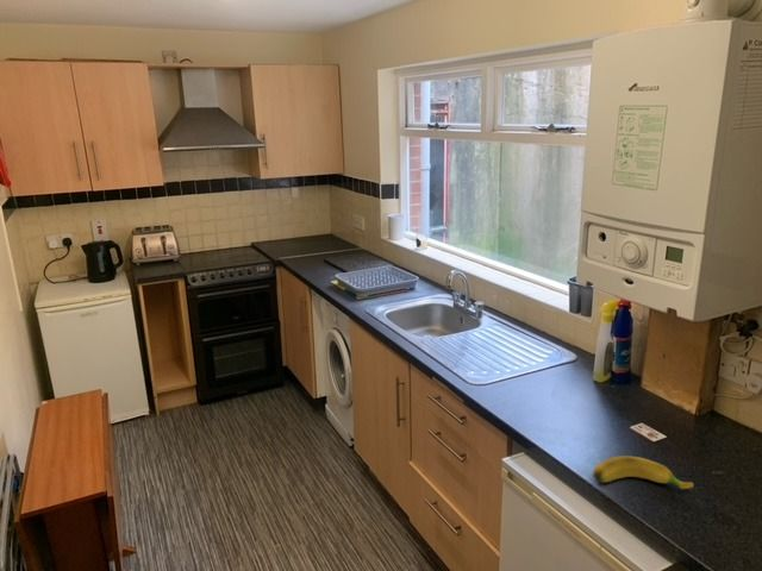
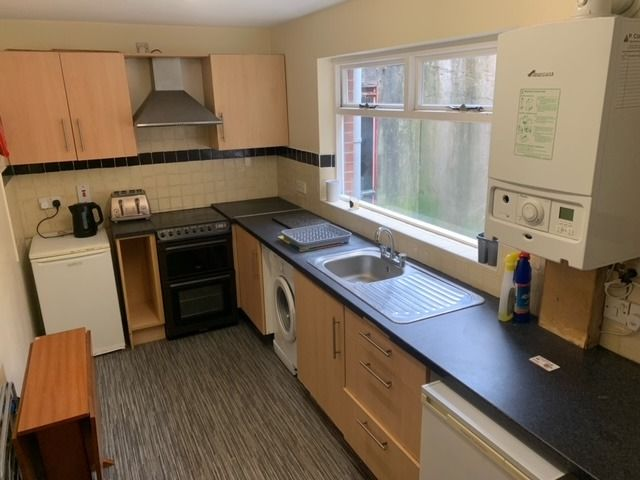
- banana [592,454,694,490]
